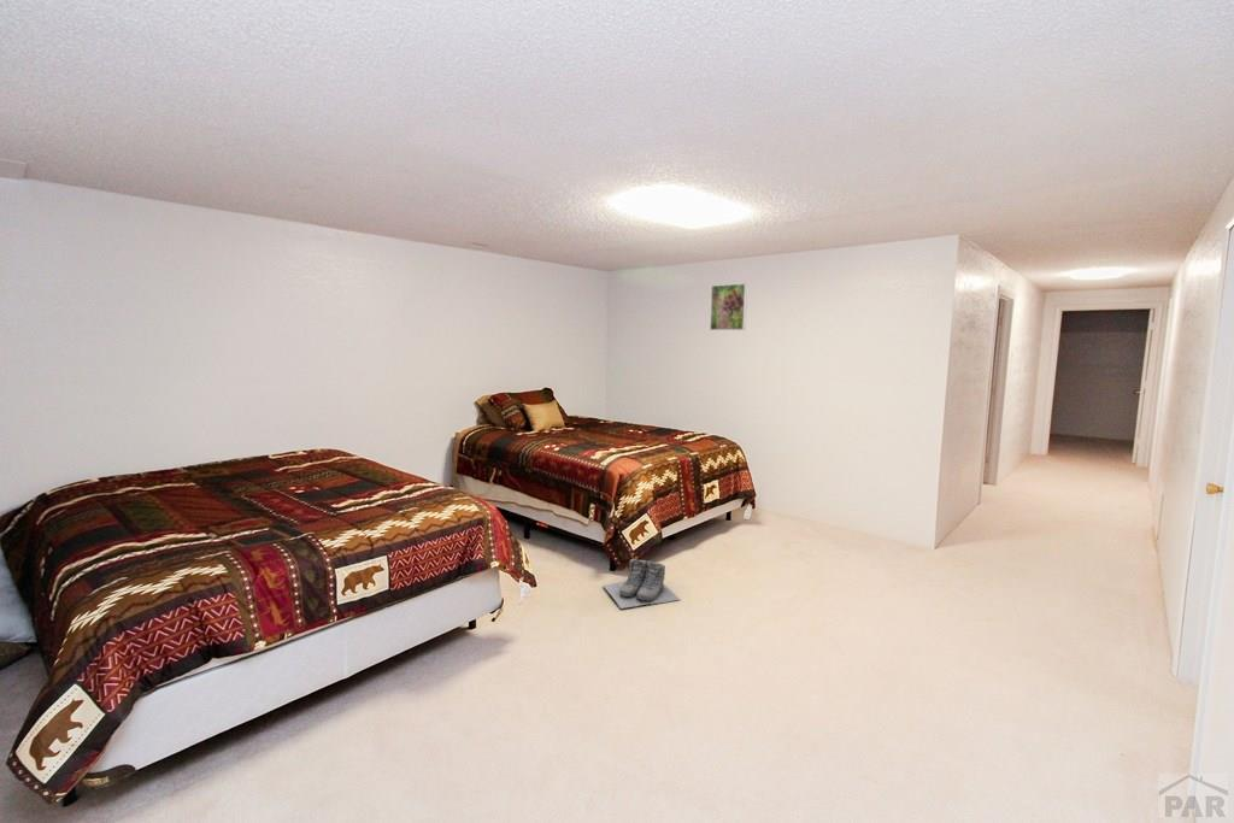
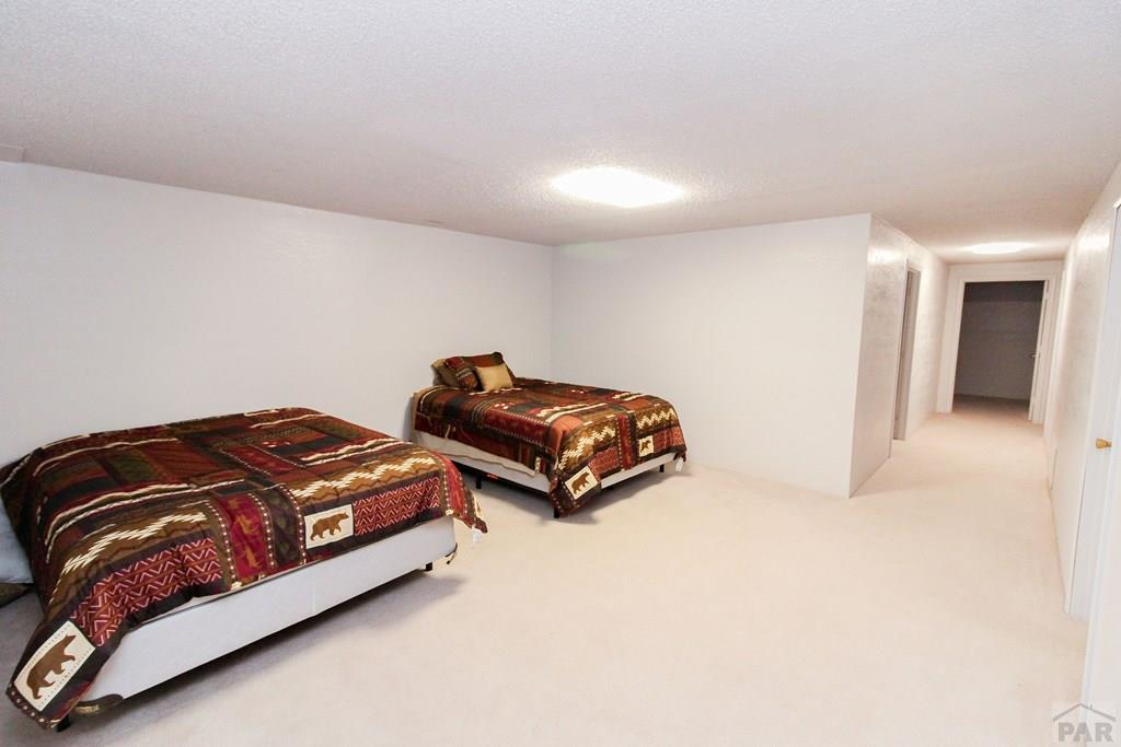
- boots [603,558,681,610]
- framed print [709,282,748,331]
